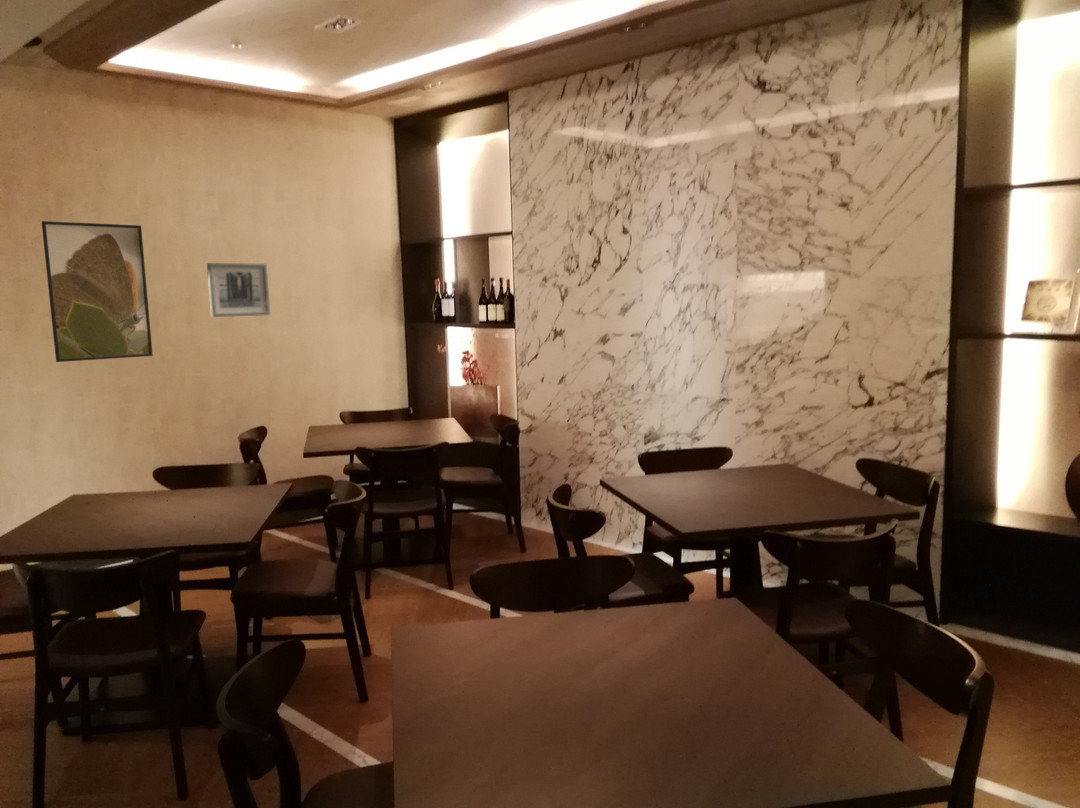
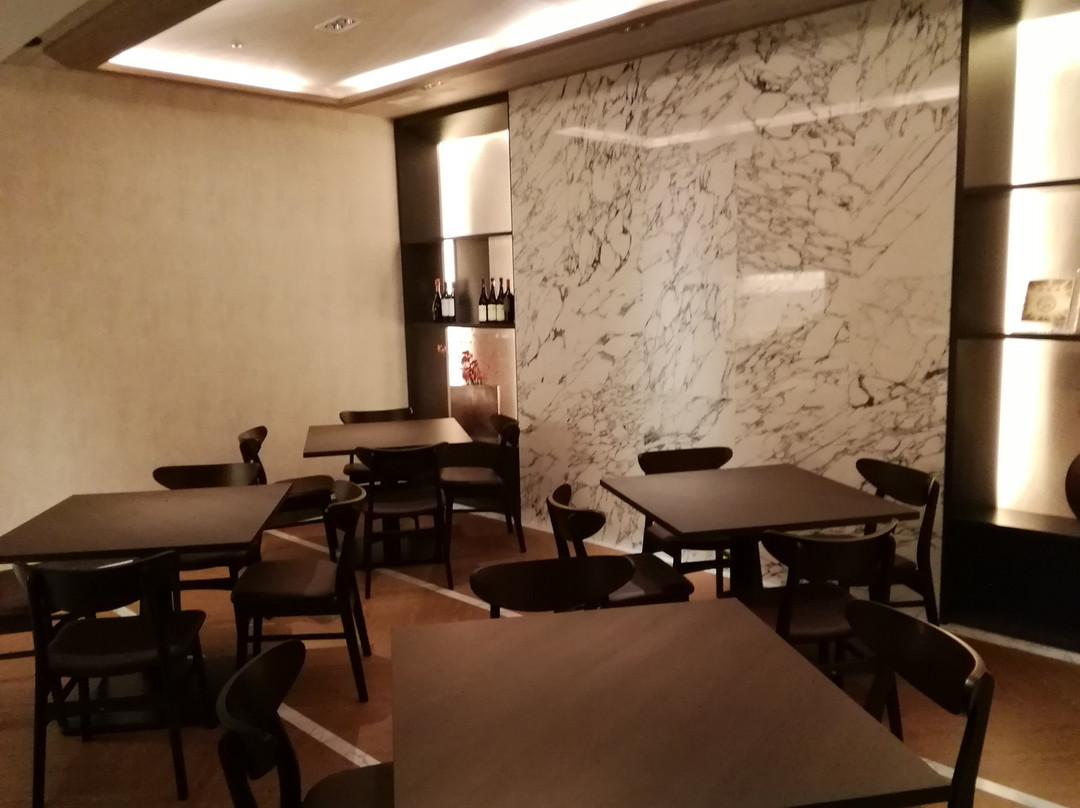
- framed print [41,220,154,363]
- wall art [206,262,271,318]
